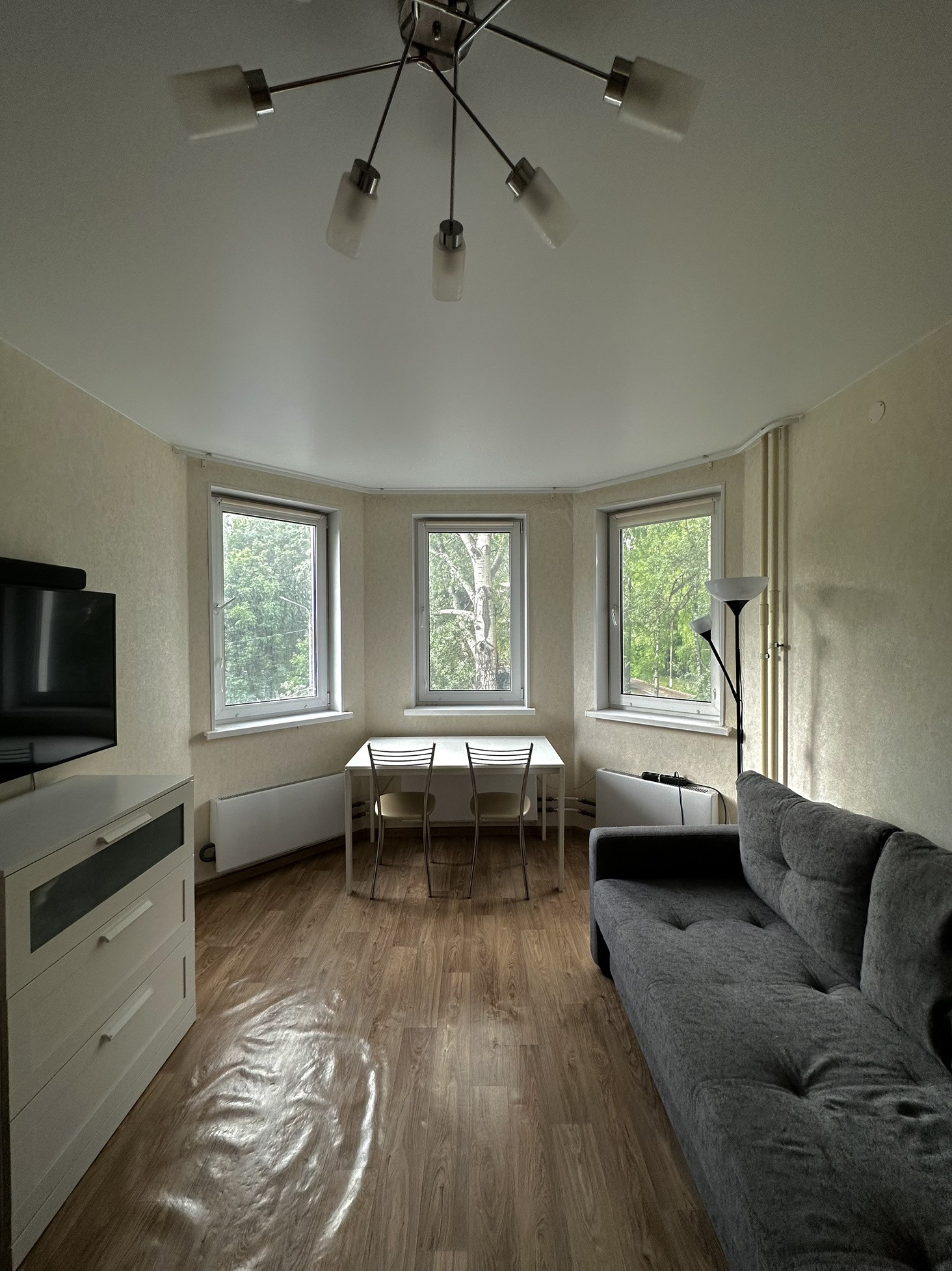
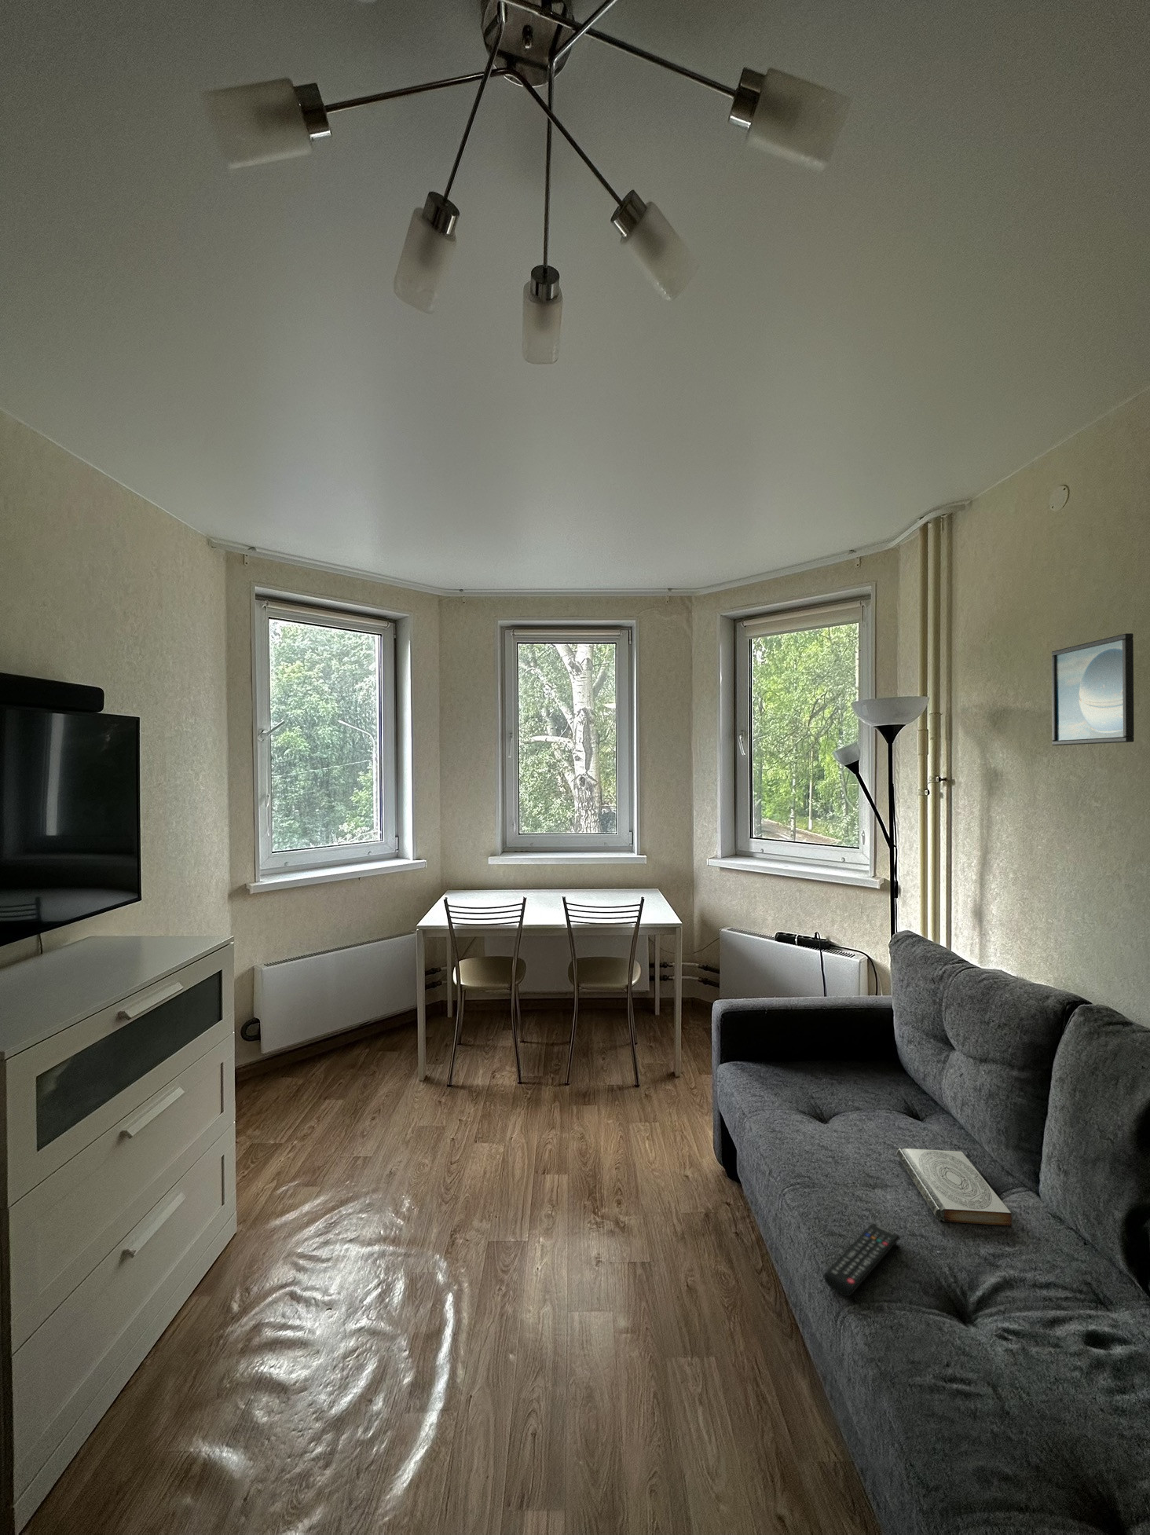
+ remote control [823,1222,901,1297]
+ book [895,1147,1012,1226]
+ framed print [1051,633,1136,746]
